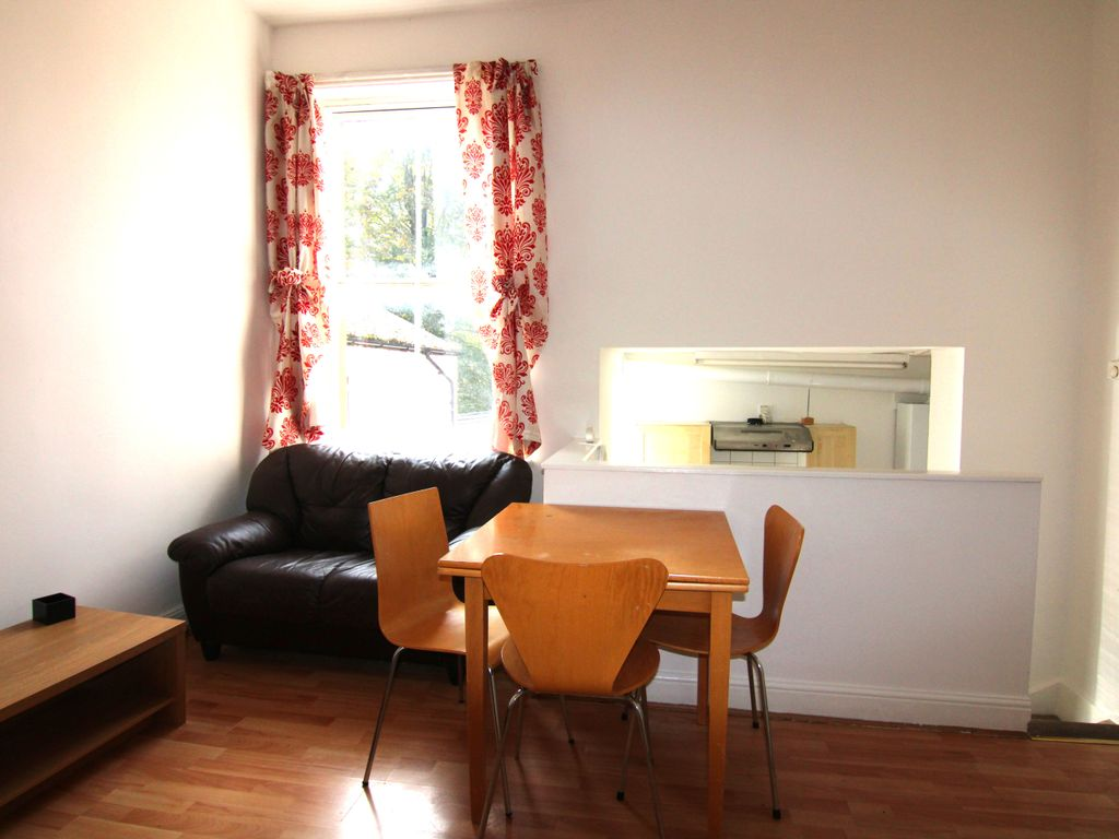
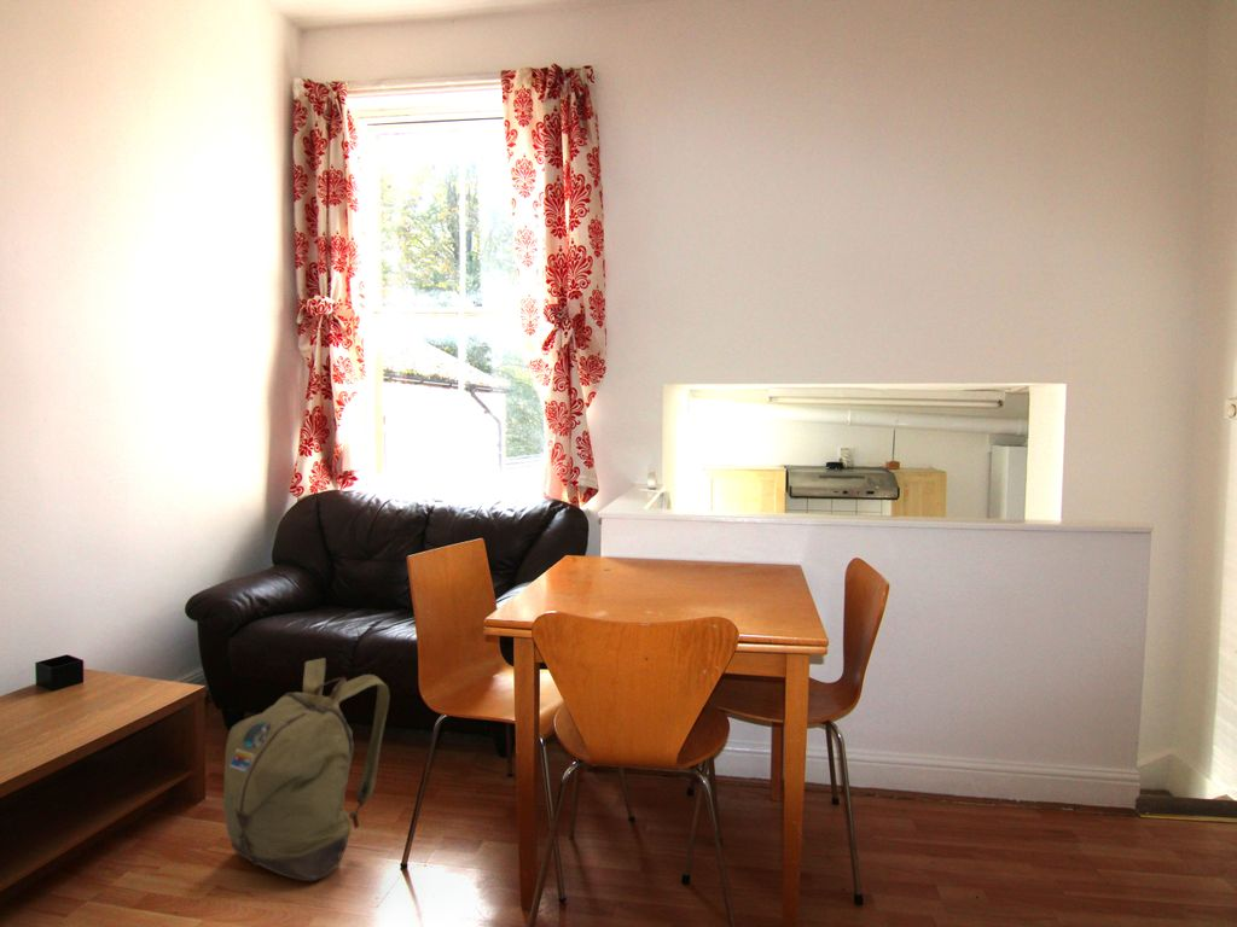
+ backpack [222,657,391,882]
